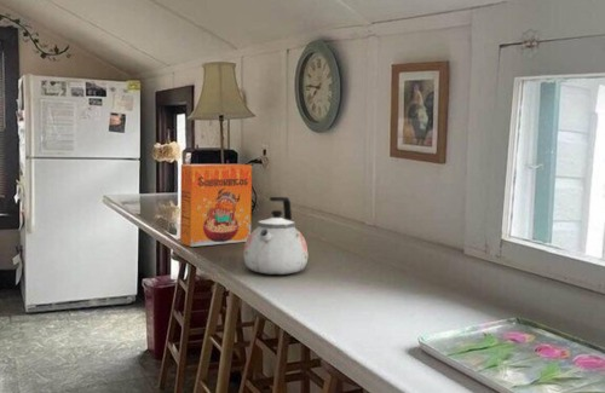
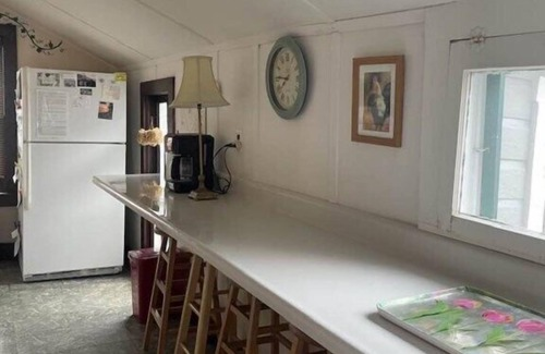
- kettle [242,196,309,276]
- cereal box [179,163,253,248]
